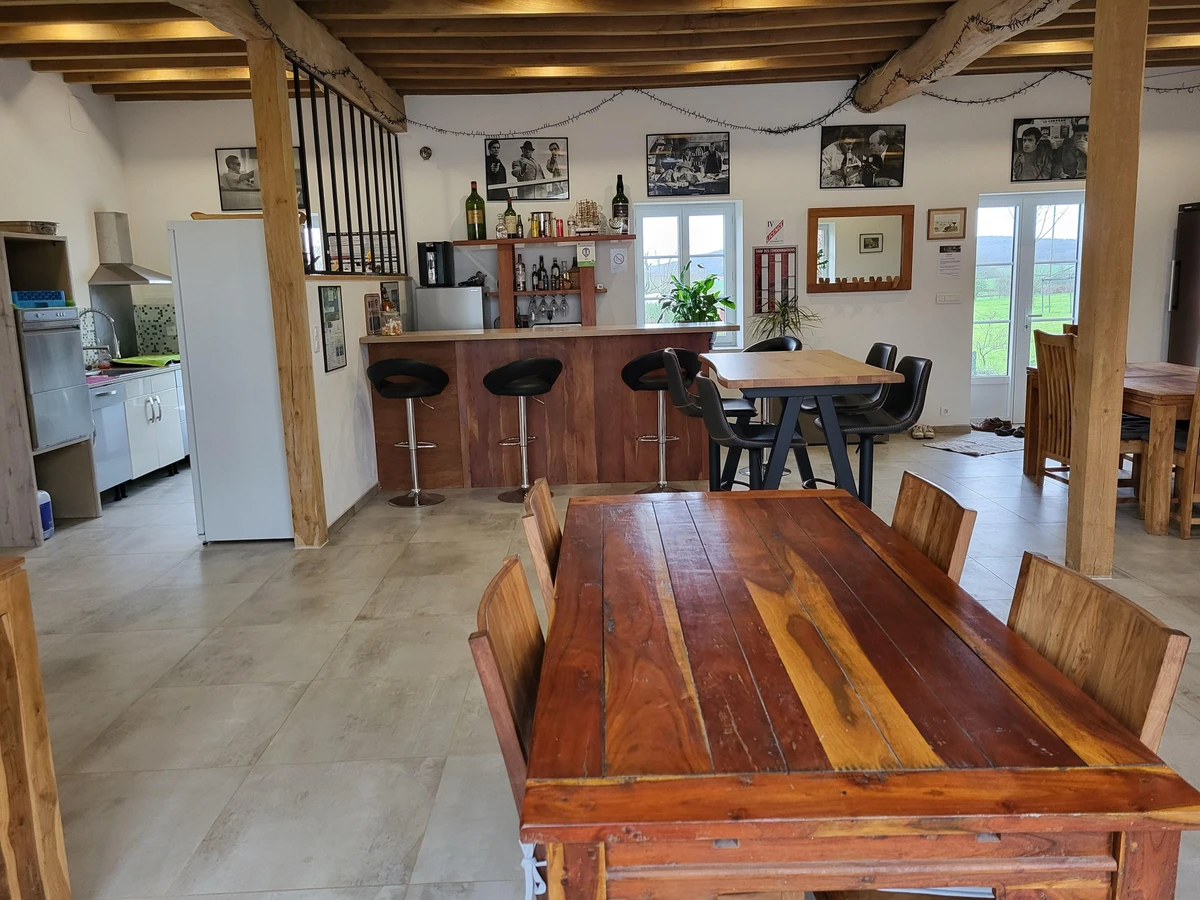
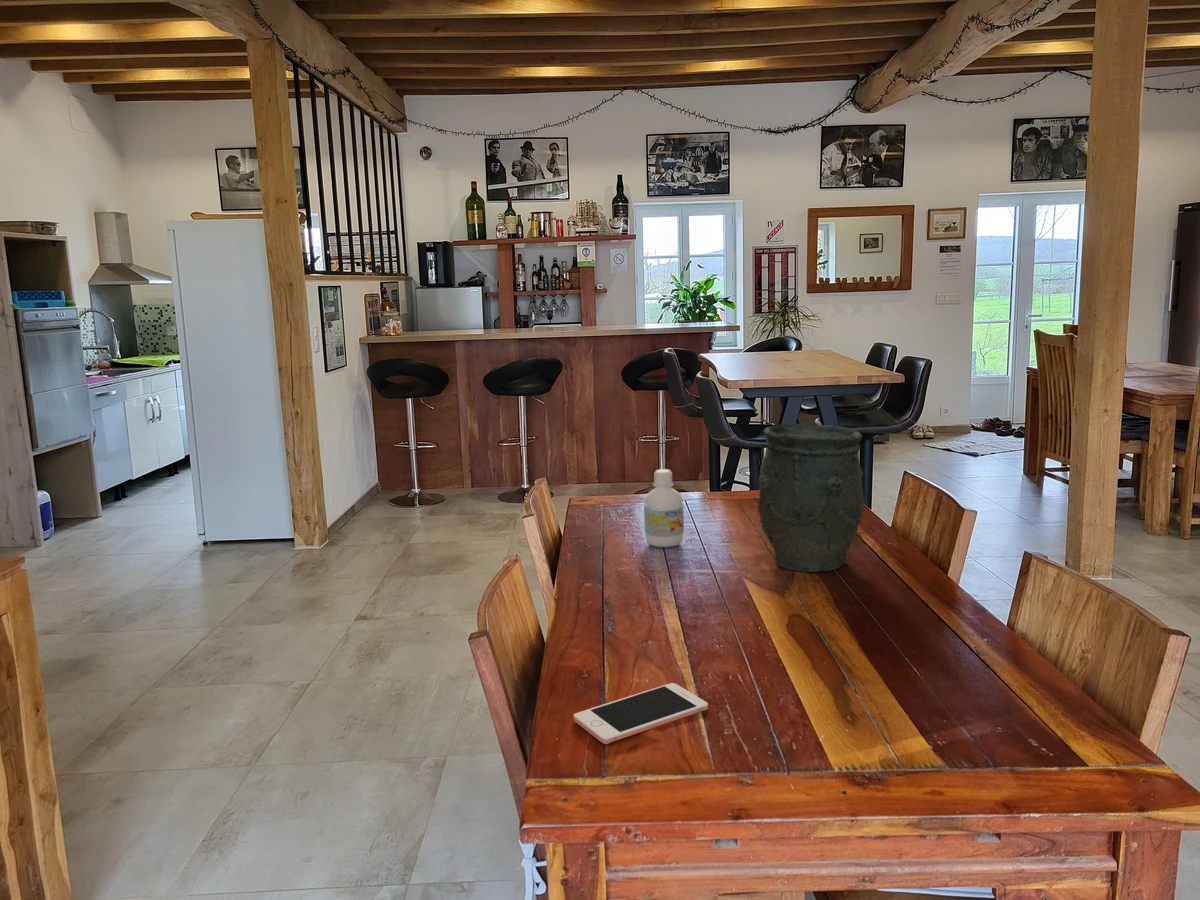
+ vase [757,422,866,573]
+ cell phone [573,682,709,745]
+ bottle [643,468,685,548]
